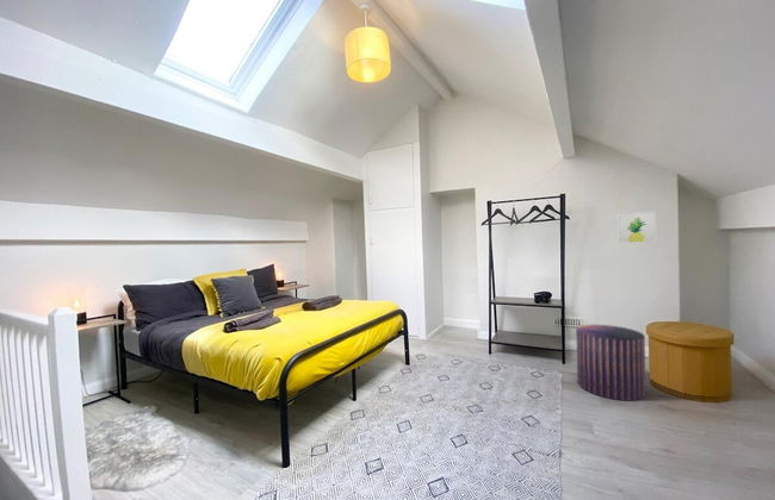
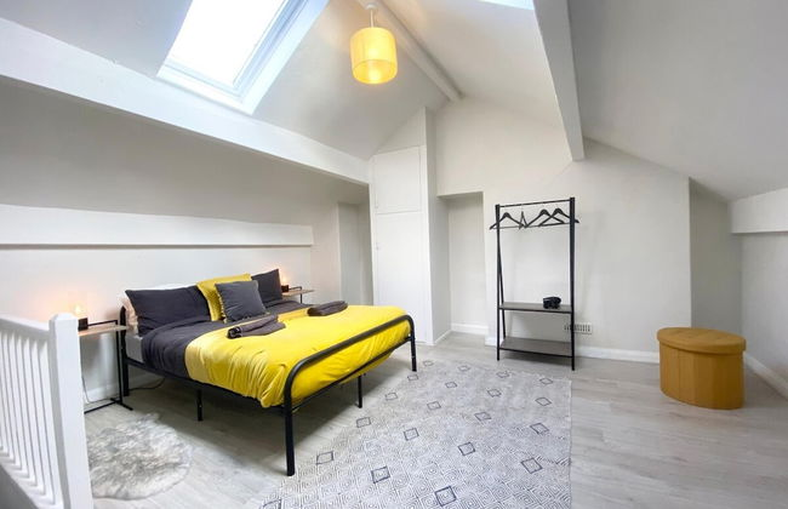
- pouf [575,324,647,402]
- wall art [616,210,658,244]
